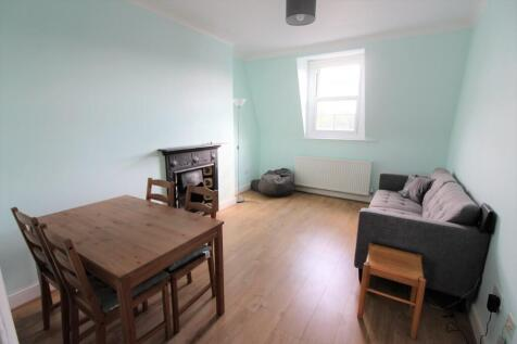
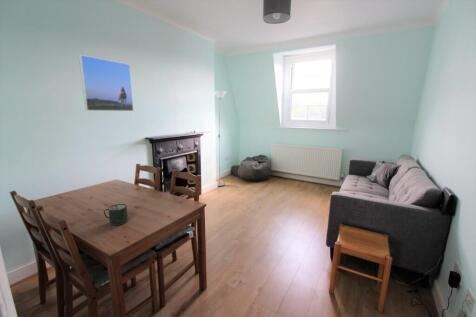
+ mug [103,203,129,226]
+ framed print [78,54,135,112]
